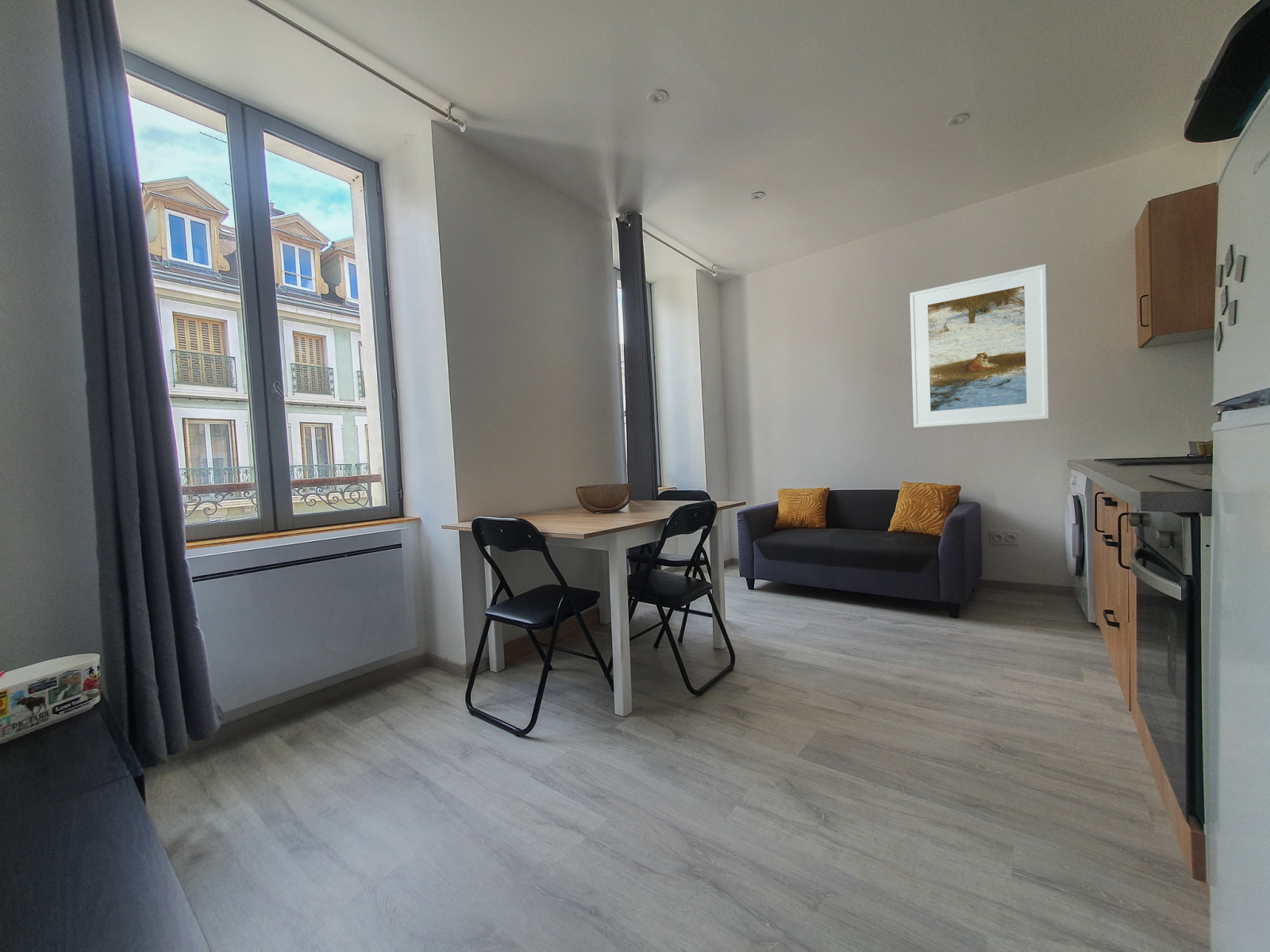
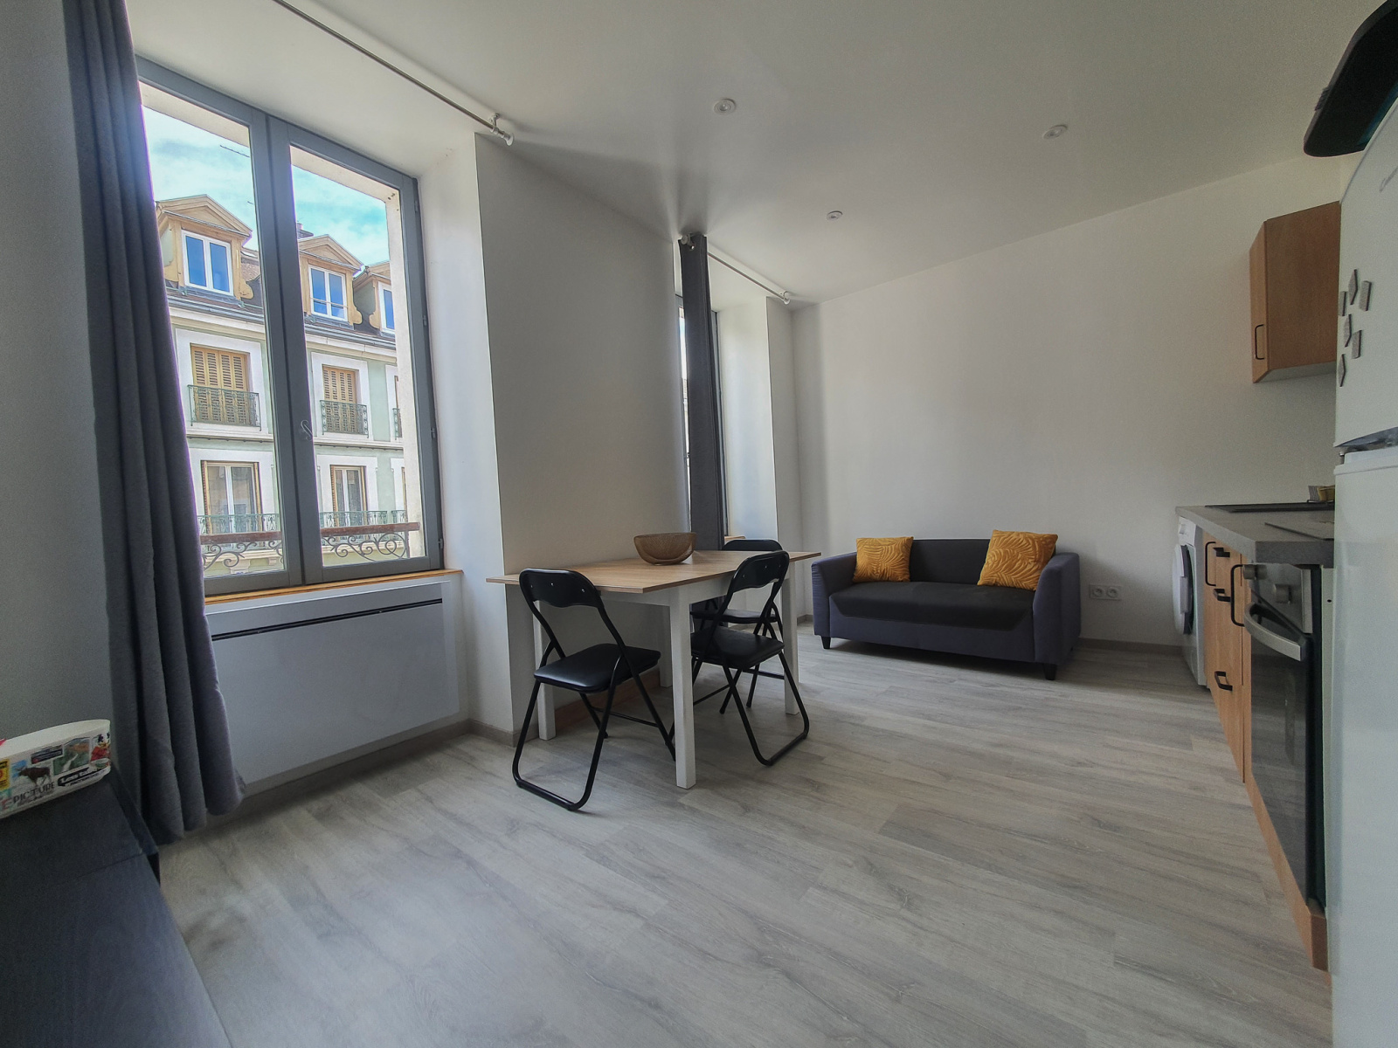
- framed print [909,263,1049,428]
